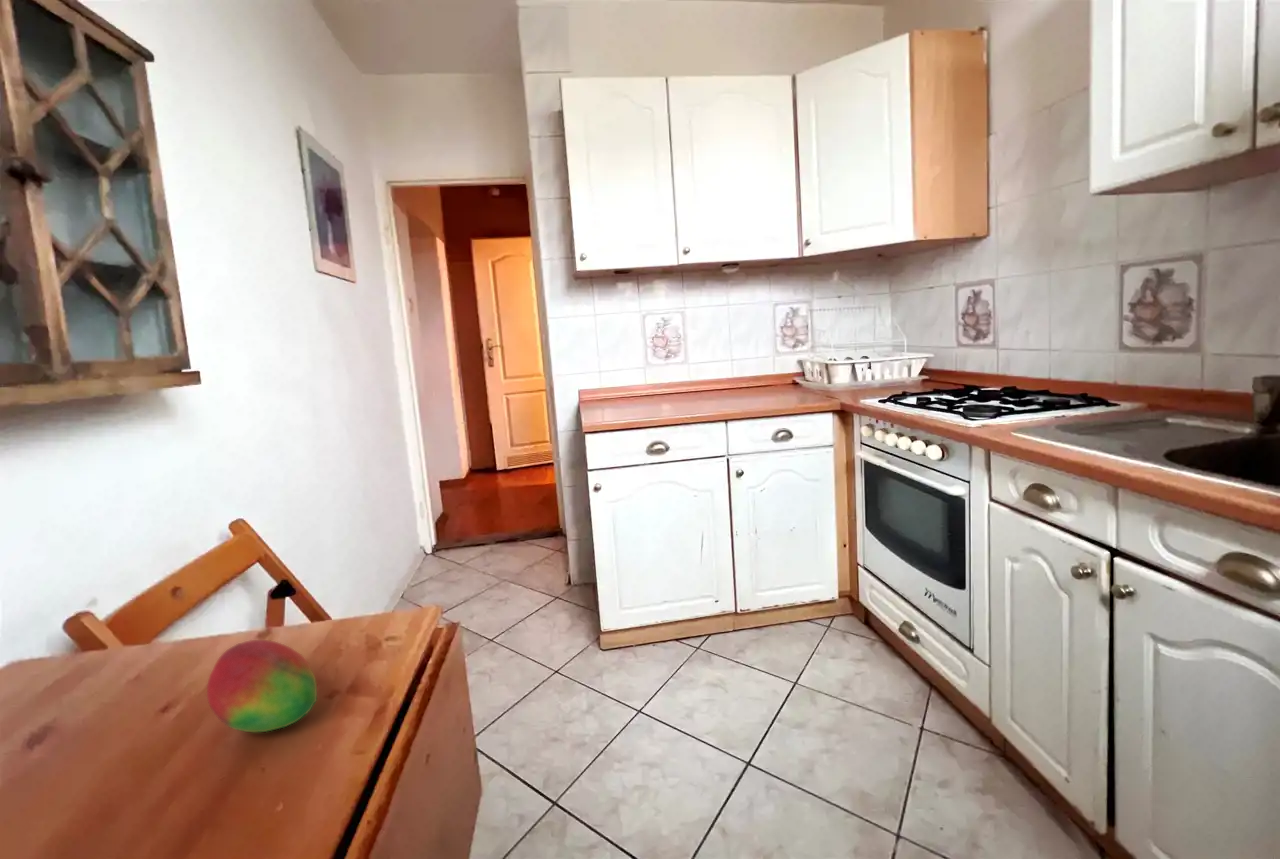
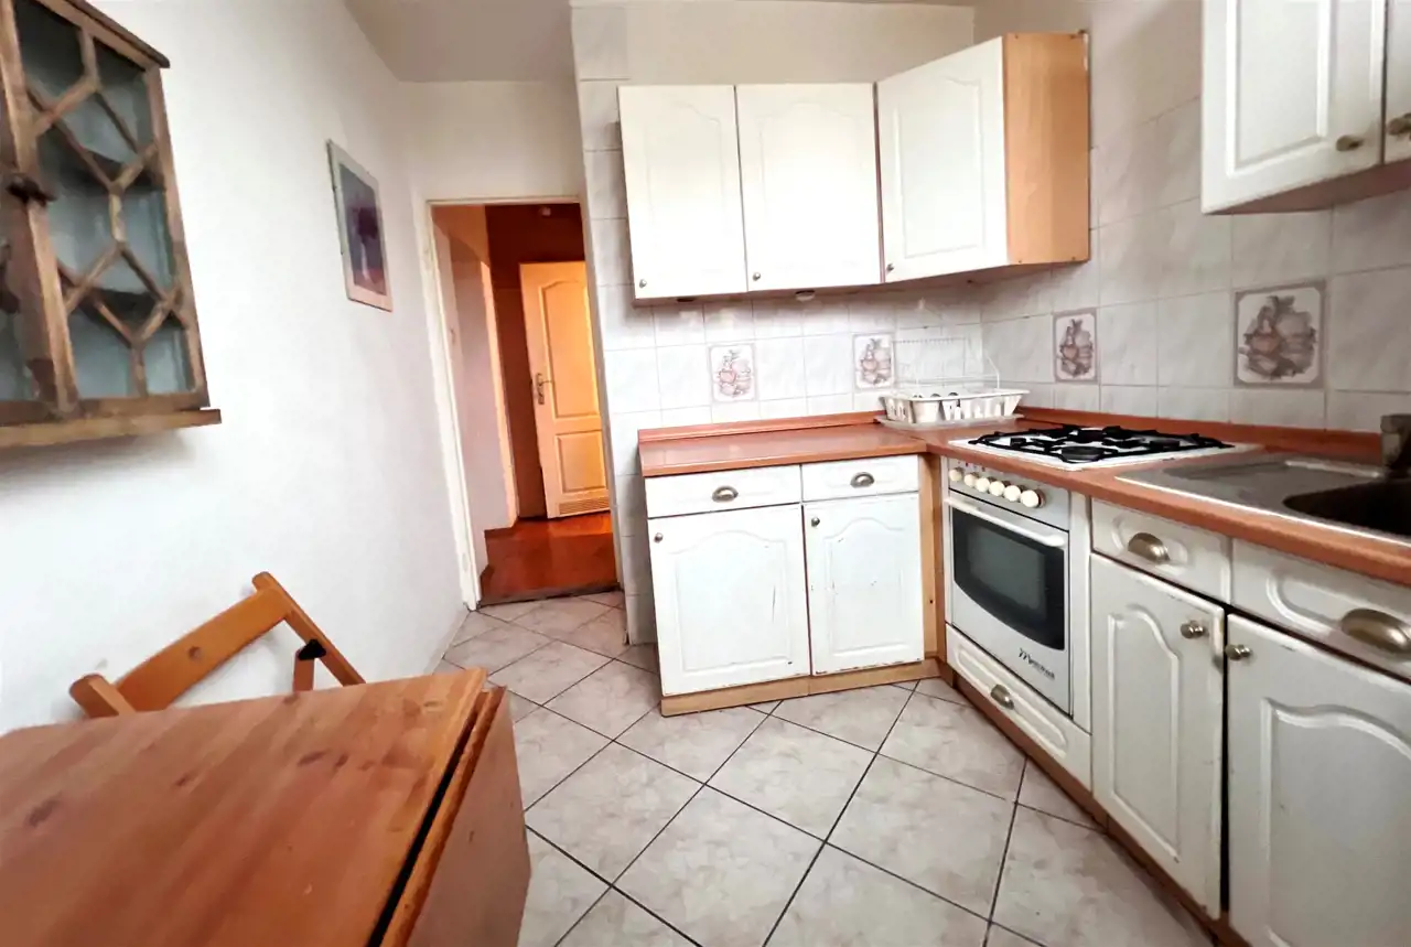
- fruit [206,639,318,733]
